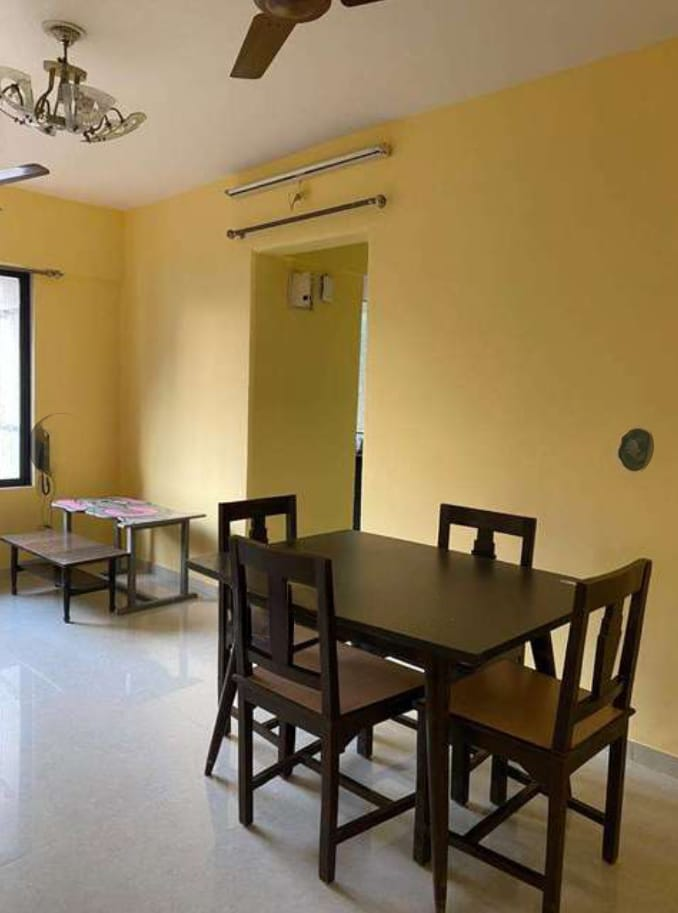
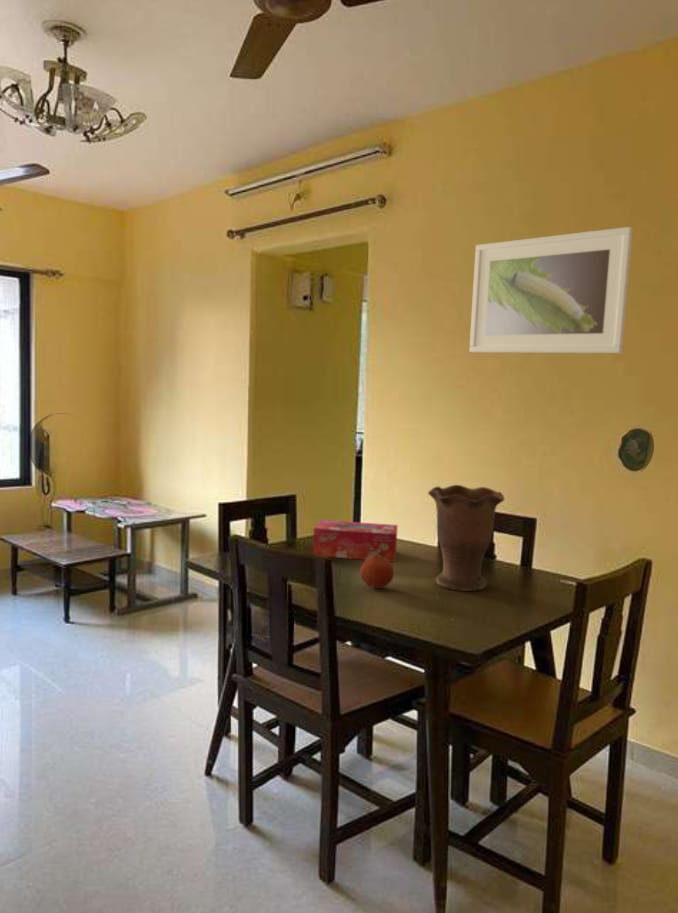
+ tissue box [312,519,399,563]
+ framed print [468,226,634,354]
+ fruit [359,555,395,589]
+ vase [427,484,505,592]
